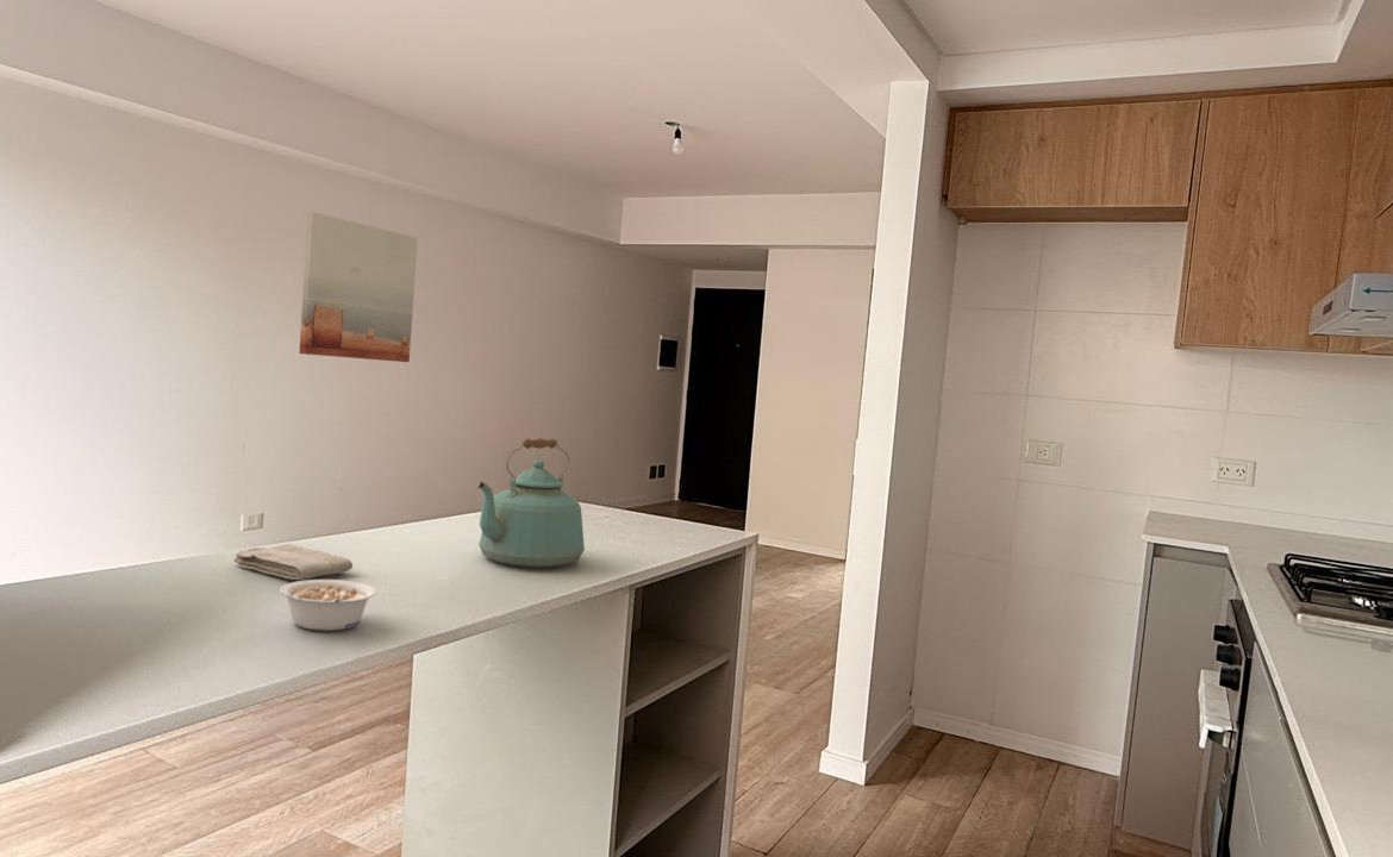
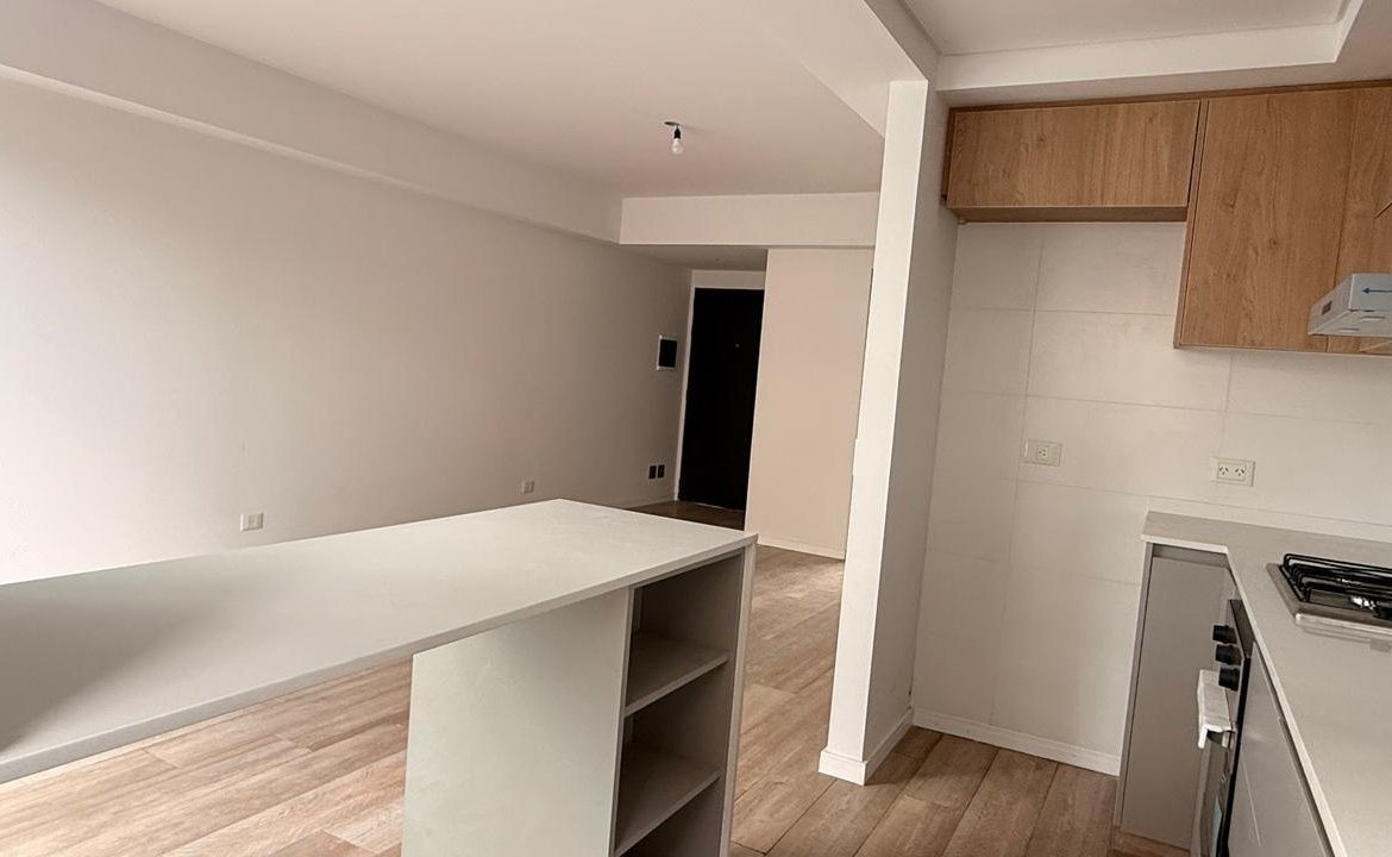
- legume [279,578,377,632]
- washcloth [232,543,354,581]
- wall art [298,211,419,363]
- kettle [477,437,586,569]
